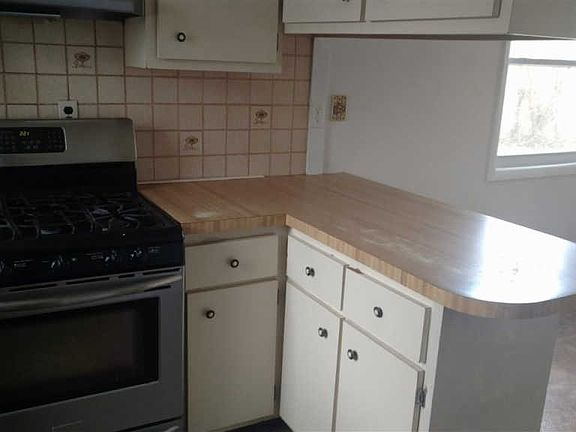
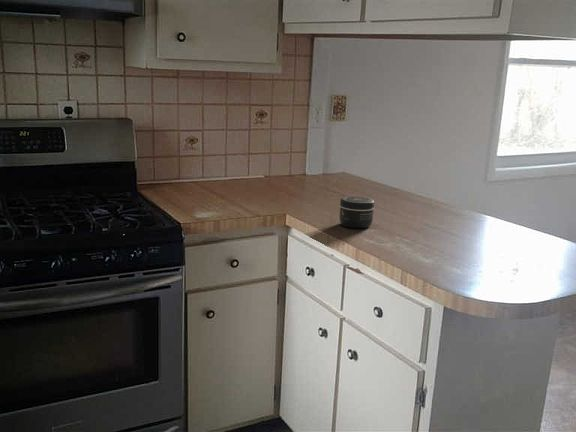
+ jar [339,195,375,229]
